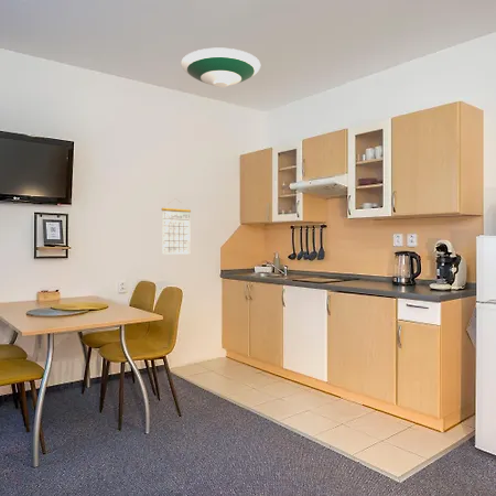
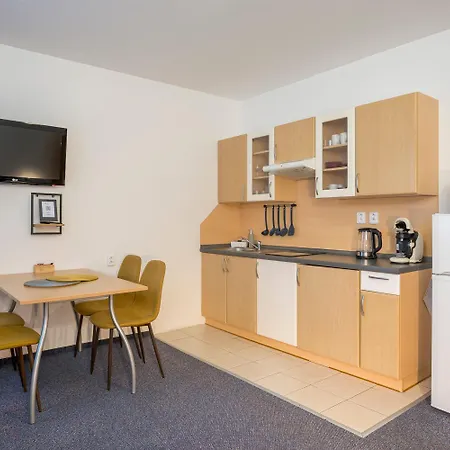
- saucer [180,47,261,88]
- calendar [161,197,192,256]
